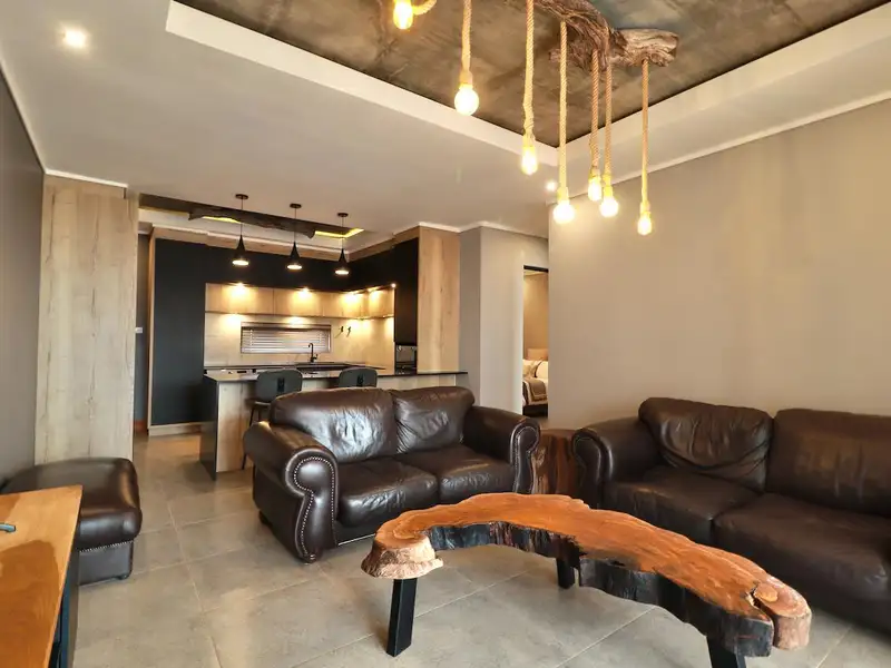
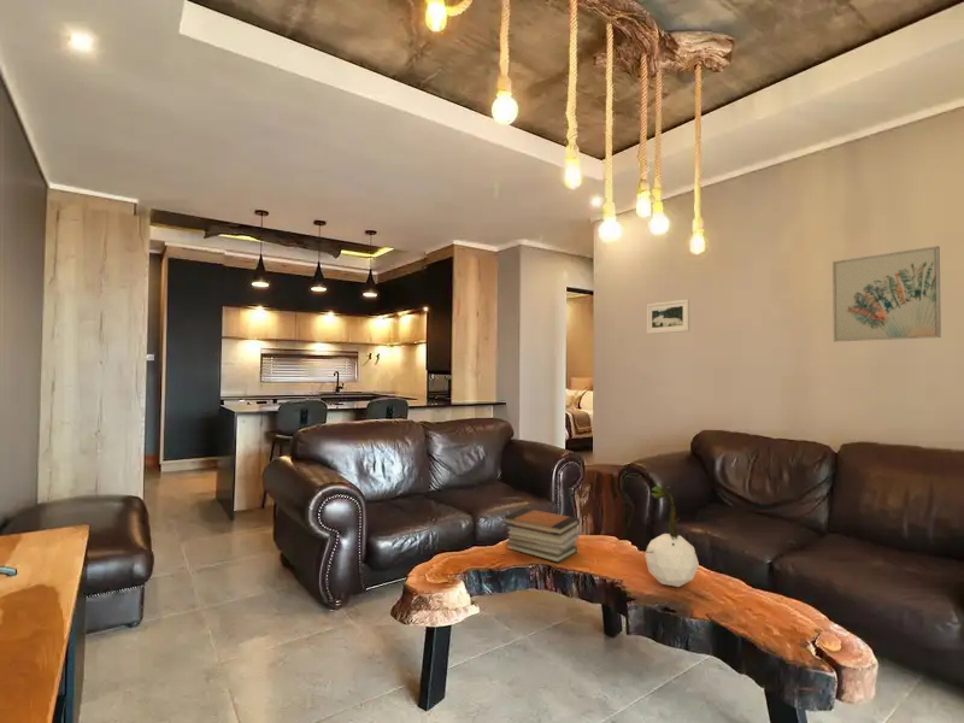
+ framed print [646,298,690,335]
+ plant [641,484,710,588]
+ wall art [831,245,942,342]
+ book stack [501,507,581,564]
